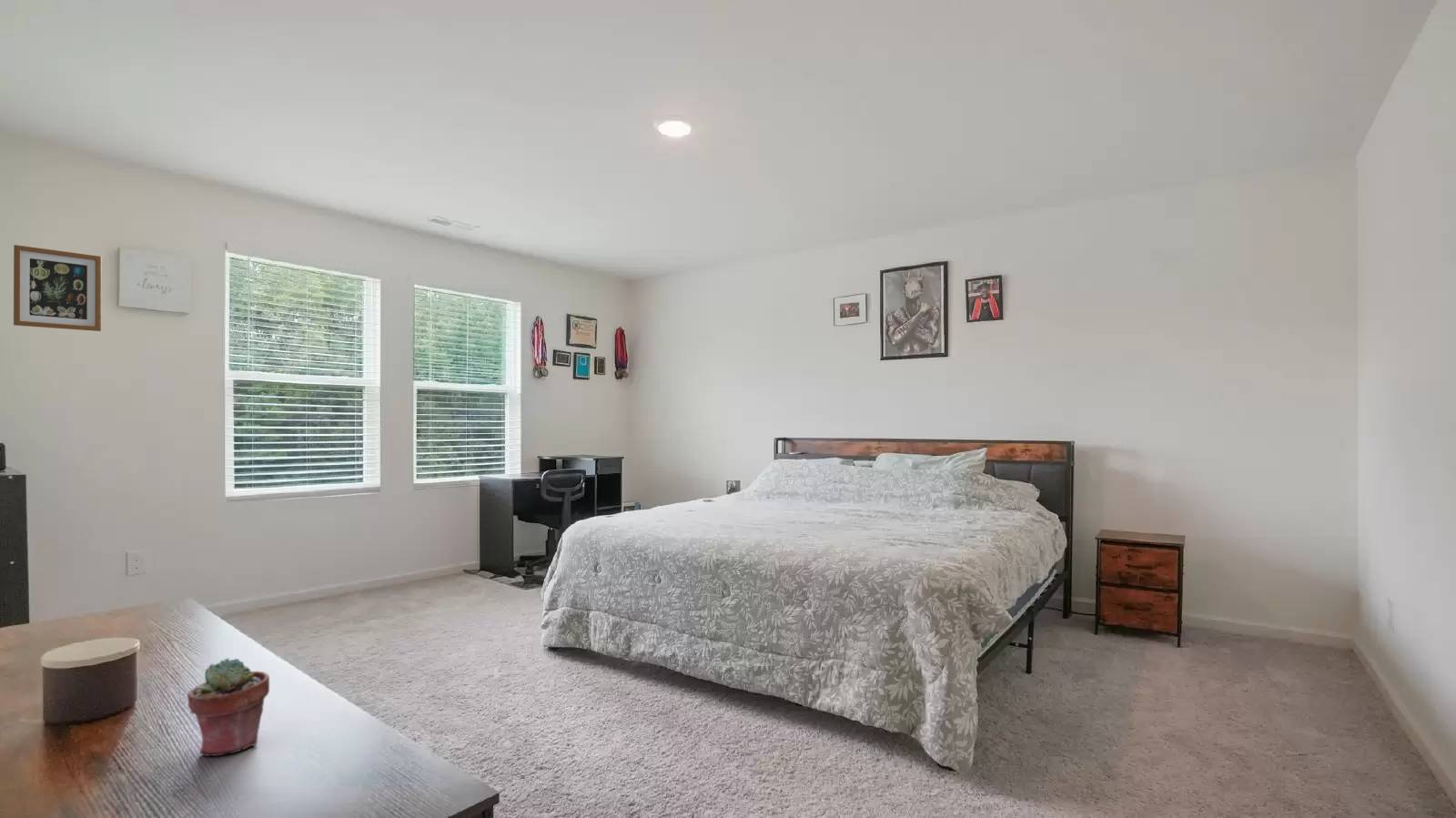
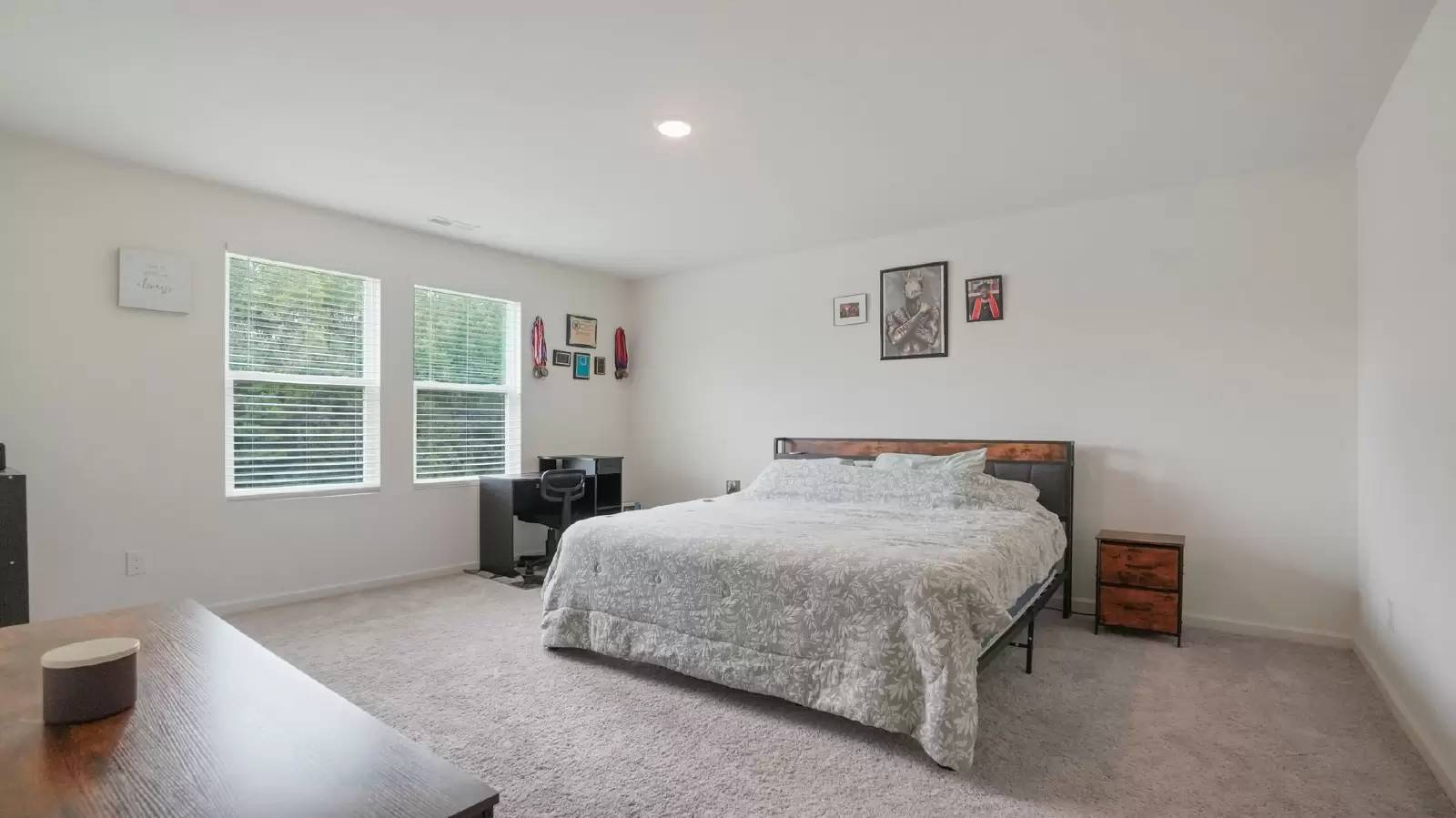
- wall art [13,244,102,332]
- potted succulent [187,658,270,757]
